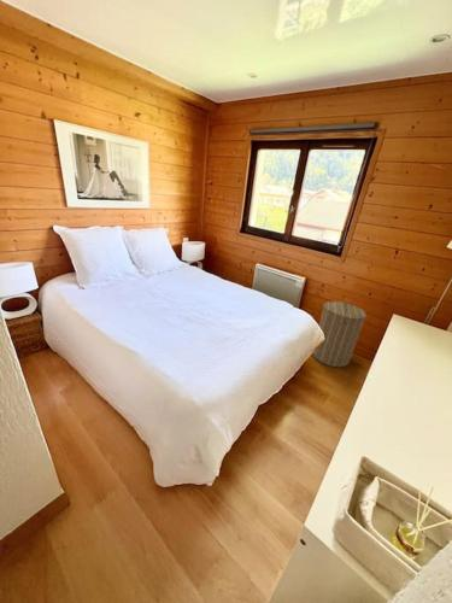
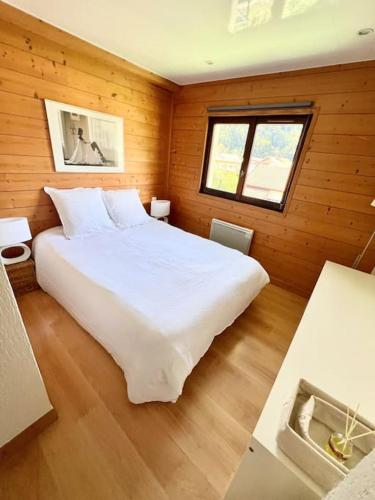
- laundry hamper [311,299,368,368]
